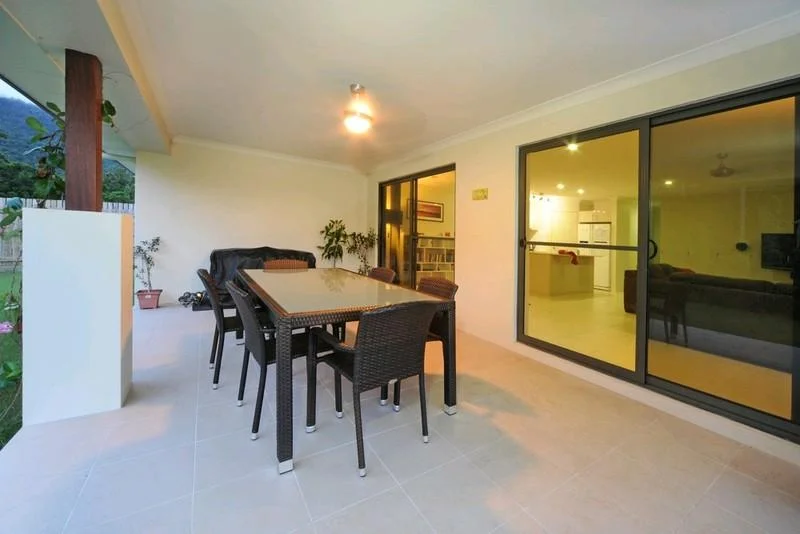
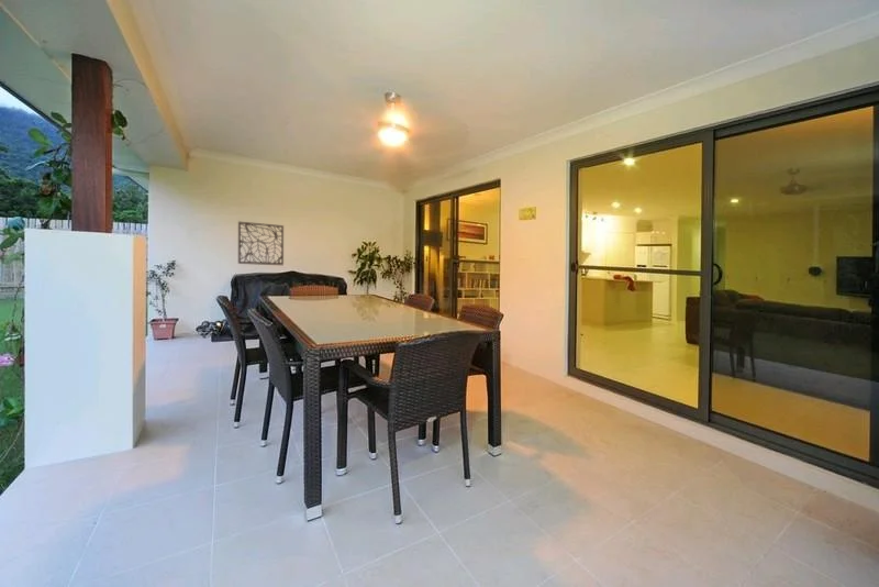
+ decorative wall panel [237,220,285,266]
